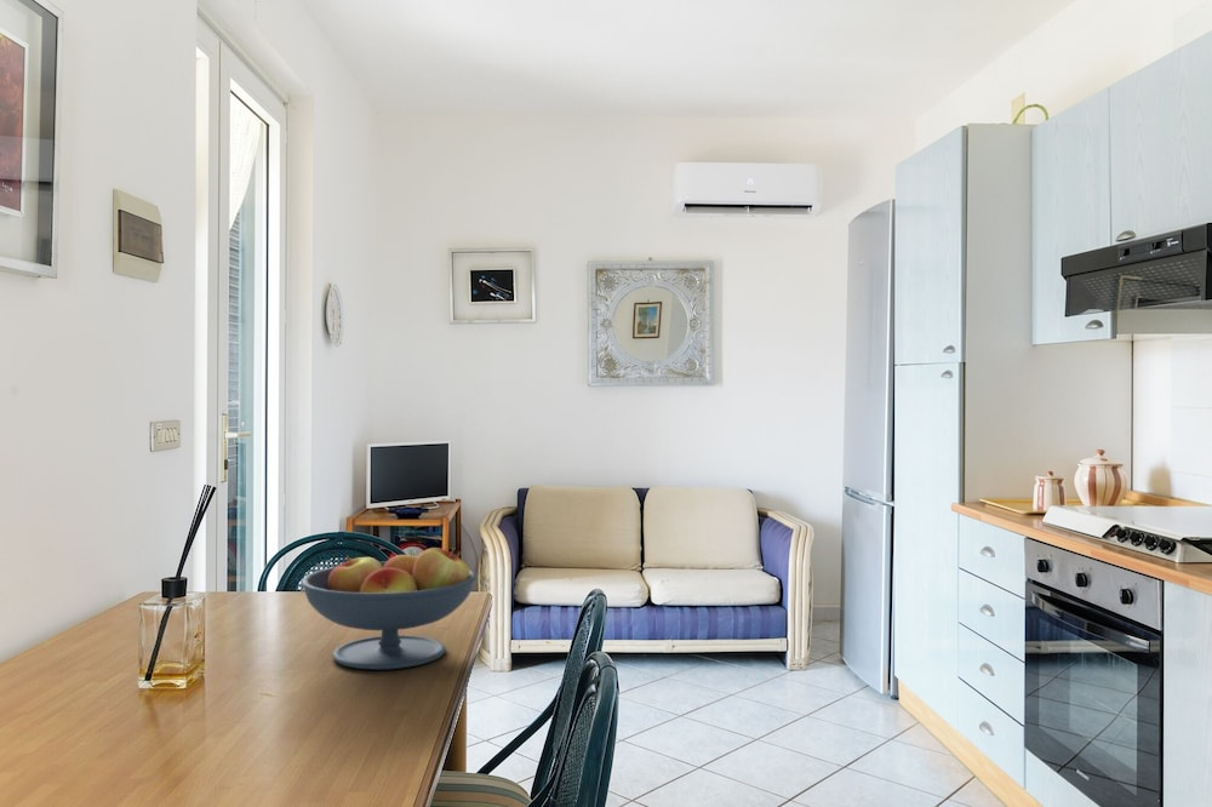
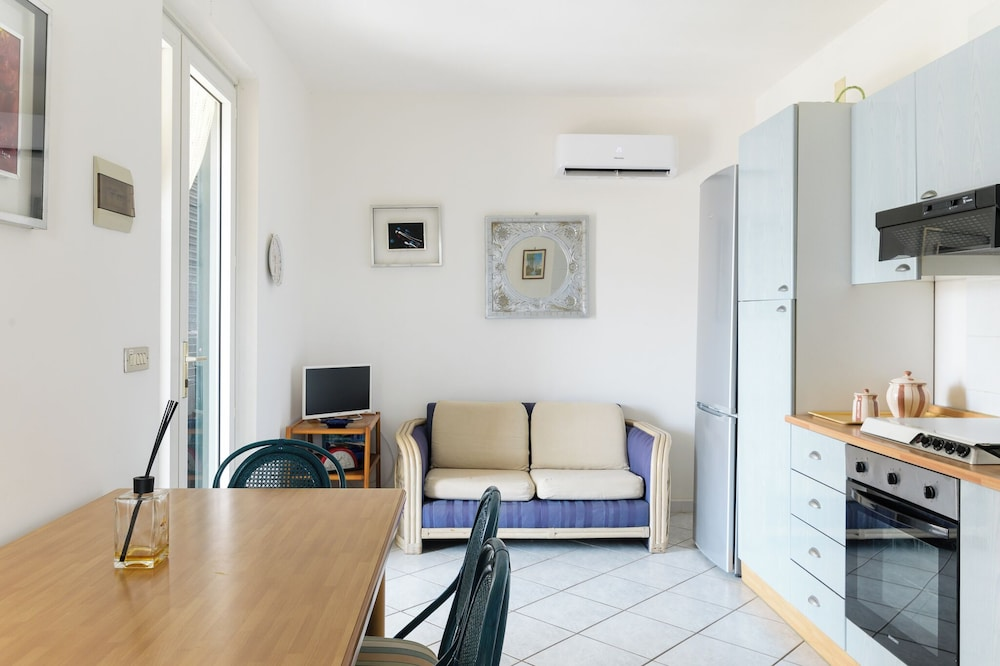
- fruit bowl [299,546,478,671]
